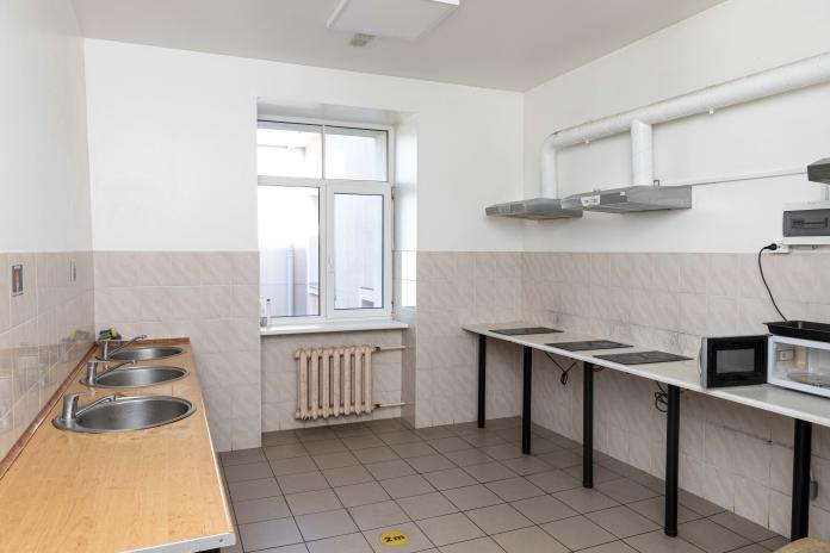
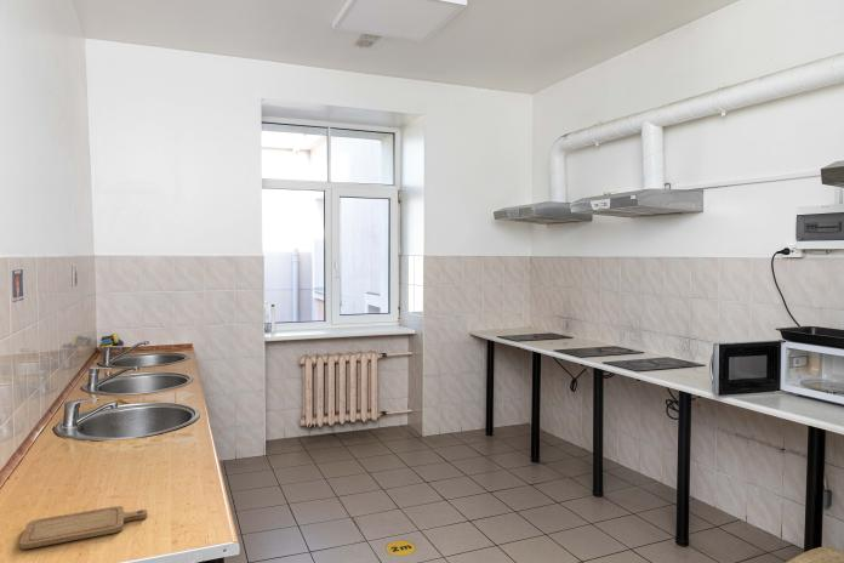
+ chopping board [18,505,148,550]
